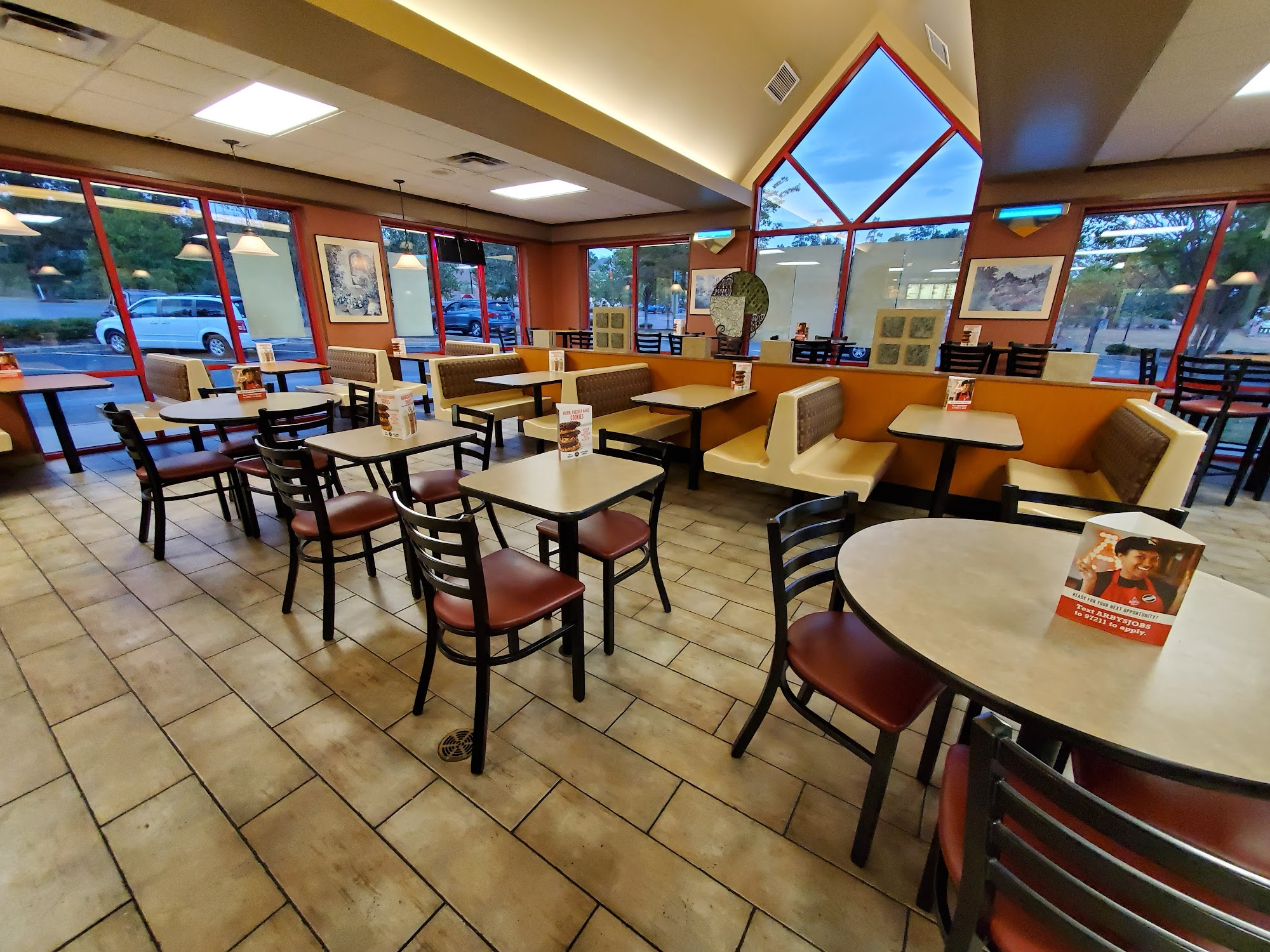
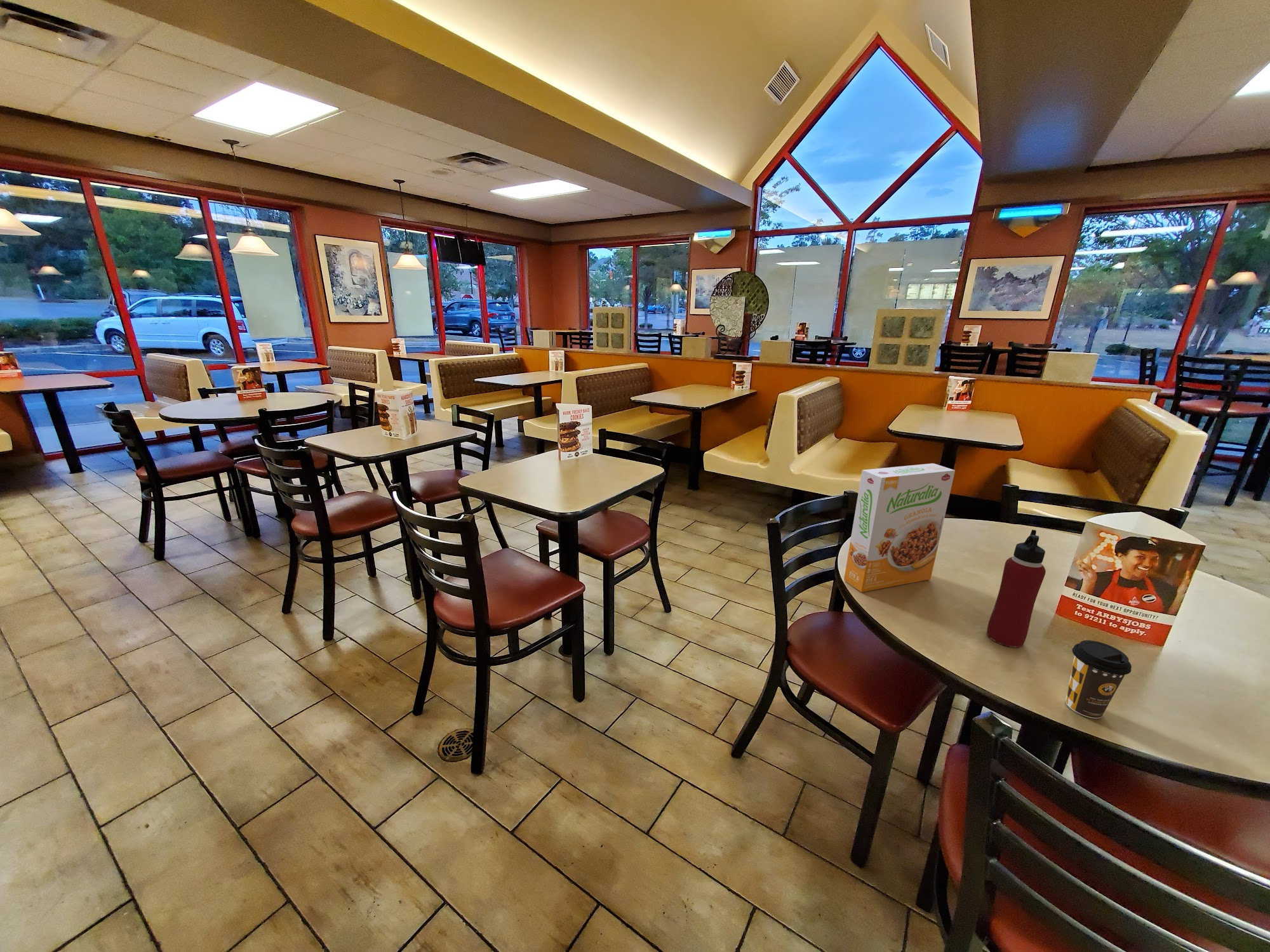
+ coffee cup [1065,640,1132,719]
+ cereal box [843,463,956,593]
+ water bottle [986,529,1046,648]
